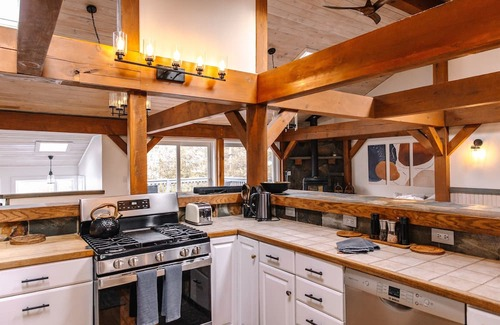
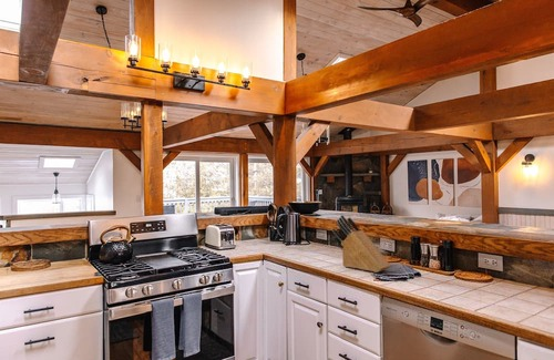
+ knife block [330,214,391,274]
